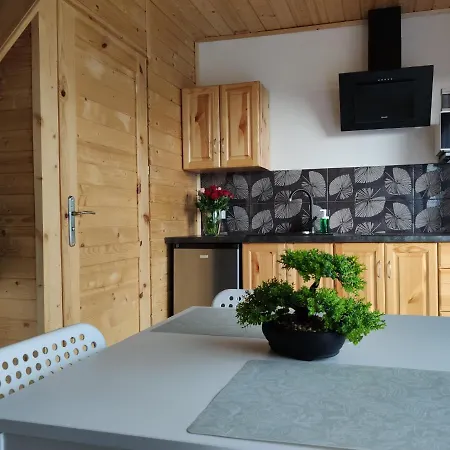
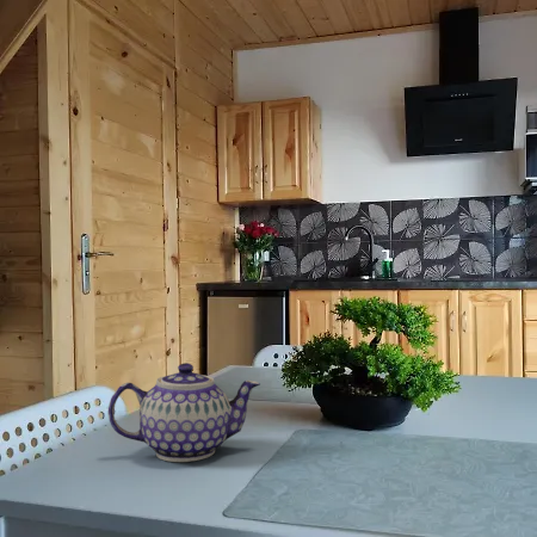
+ teapot [107,362,261,463]
